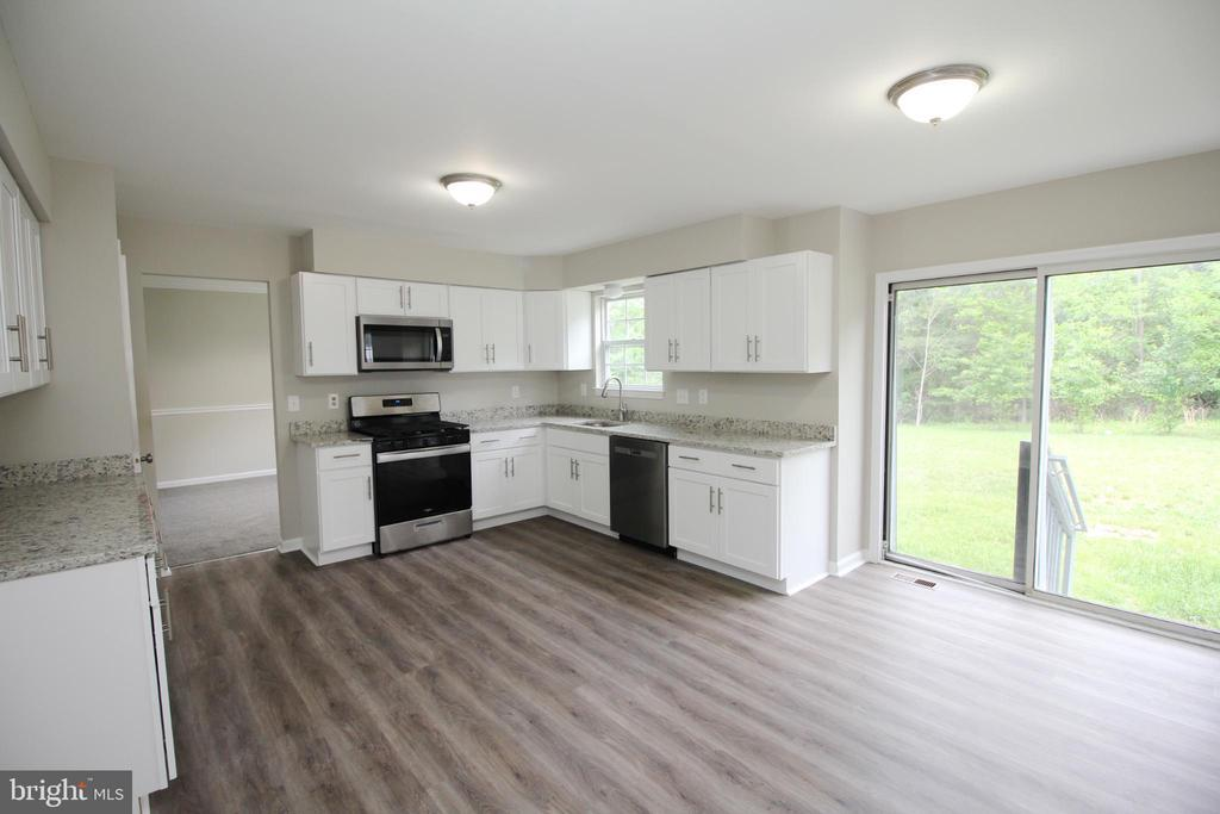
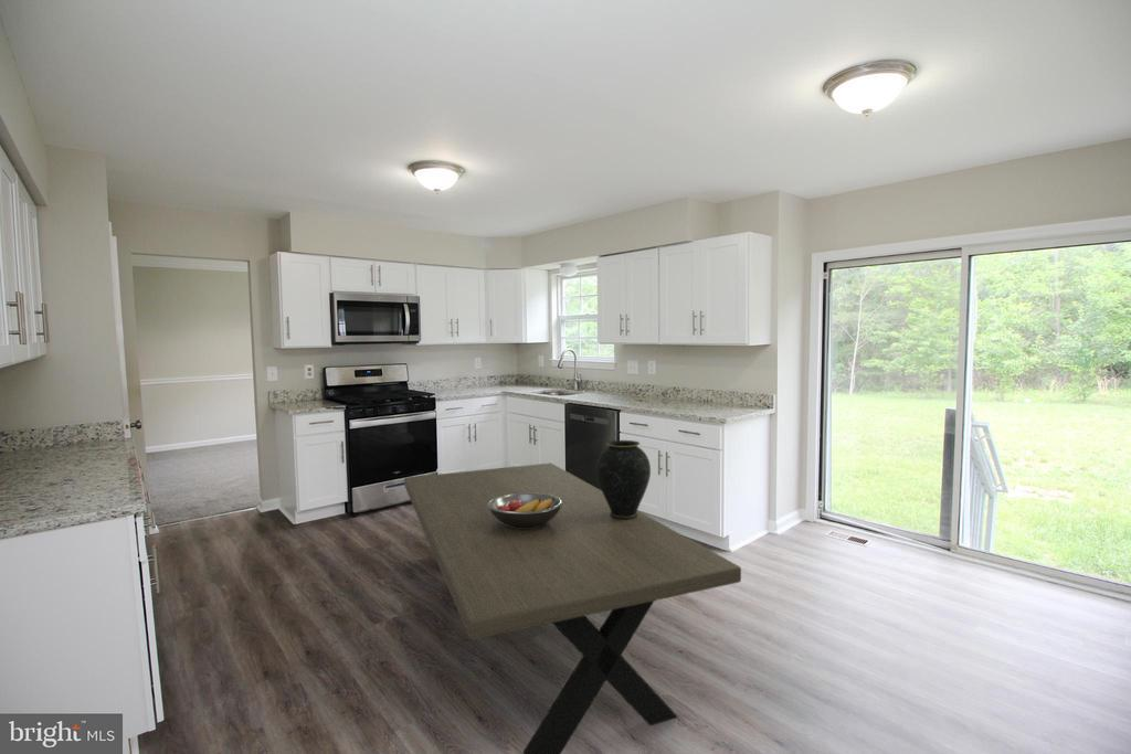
+ fruit bowl [487,492,563,528]
+ vase [595,439,652,520]
+ dining table [403,461,742,754]
